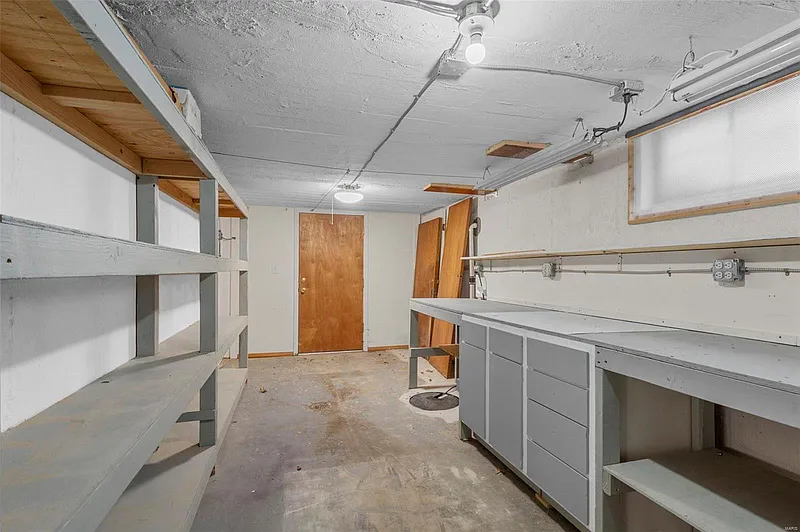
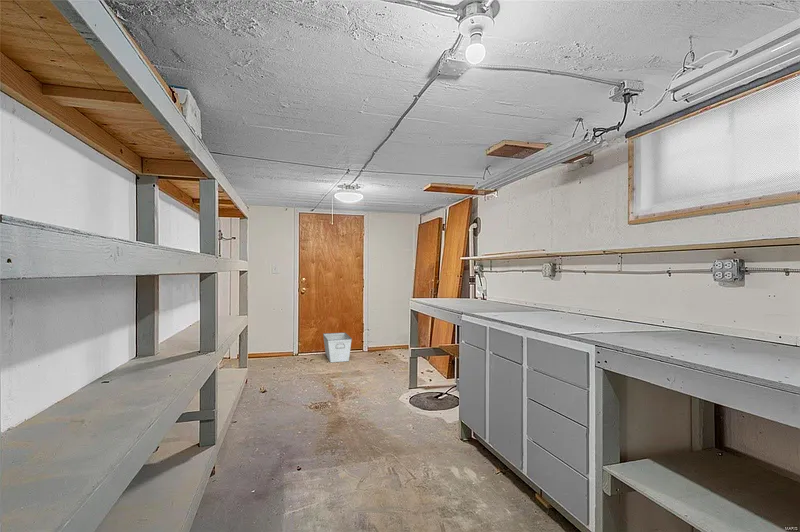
+ storage bin [322,332,353,363]
